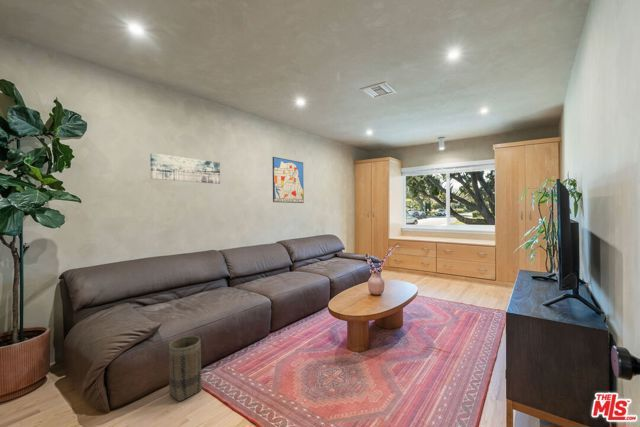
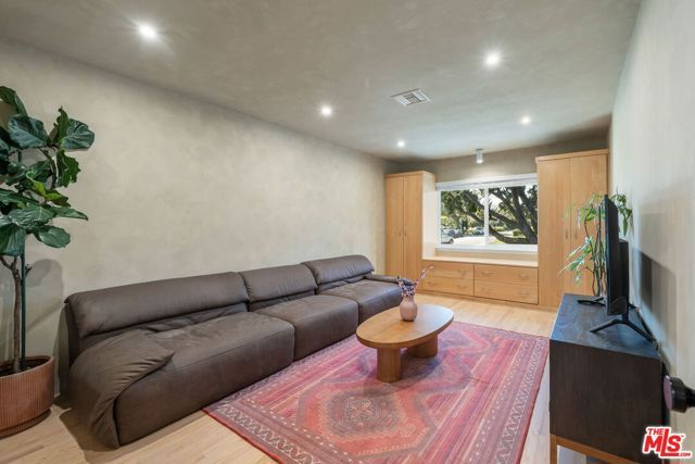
- wall art [149,152,221,185]
- basket [168,335,203,402]
- wall art [272,156,305,204]
